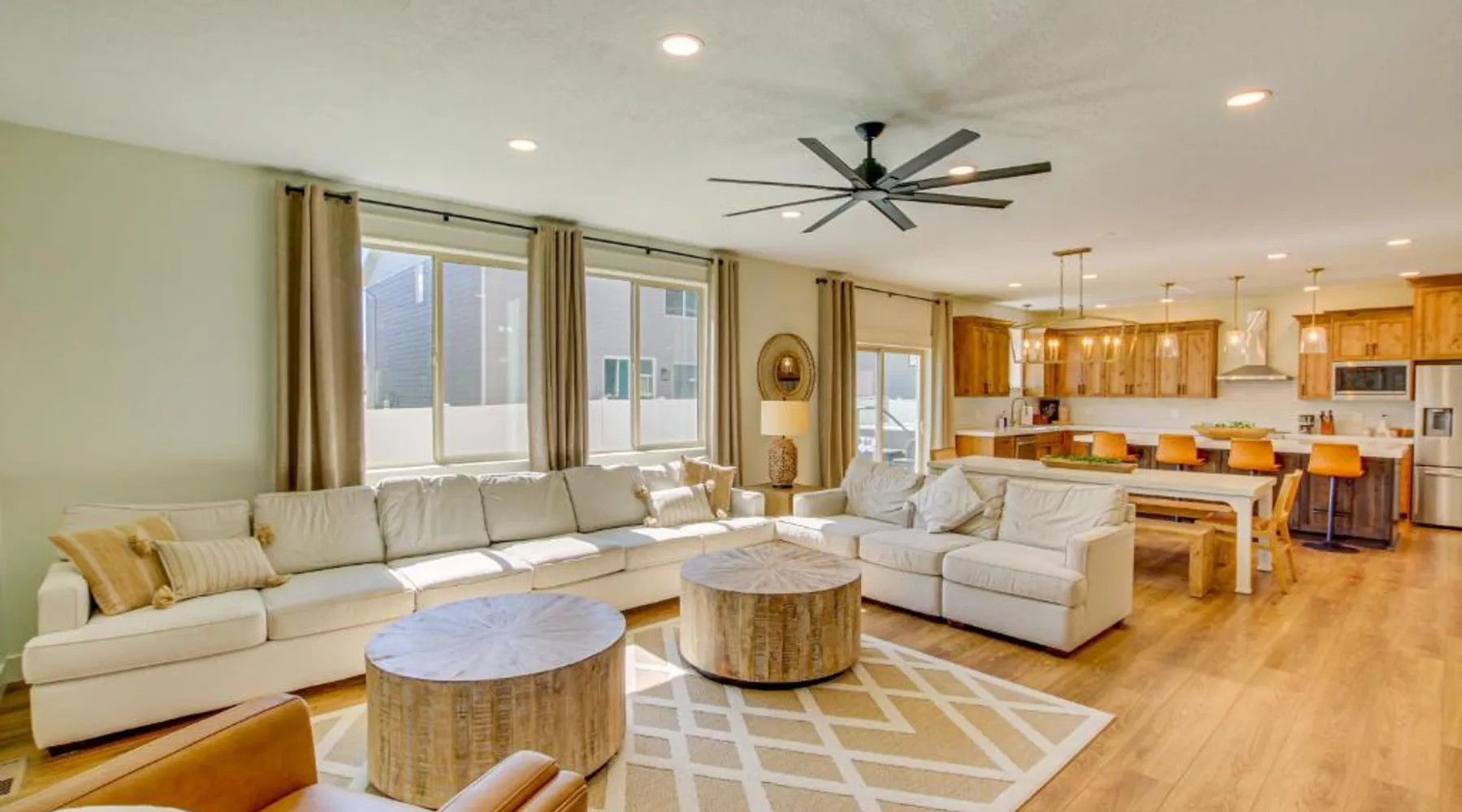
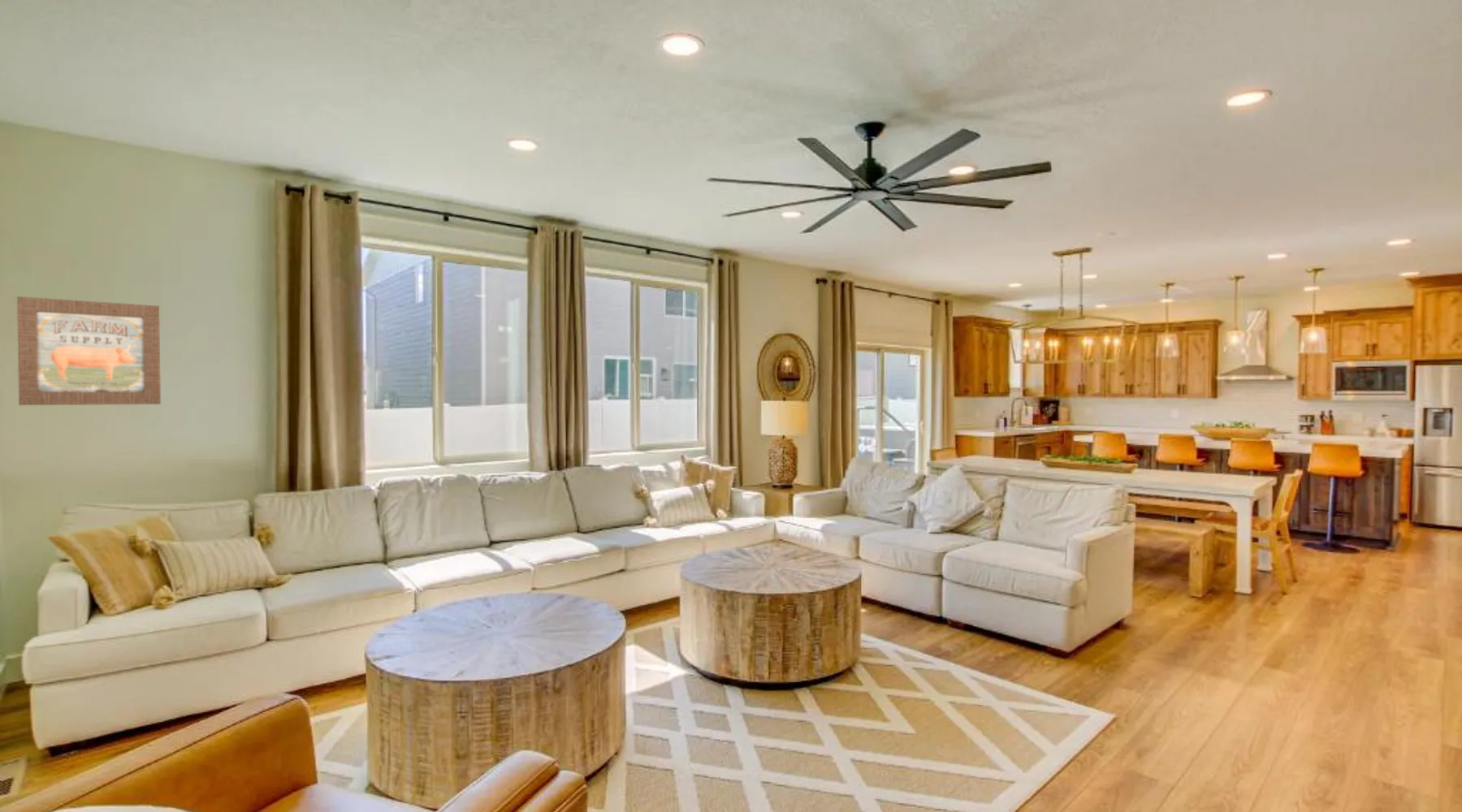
+ wall art [16,296,162,406]
